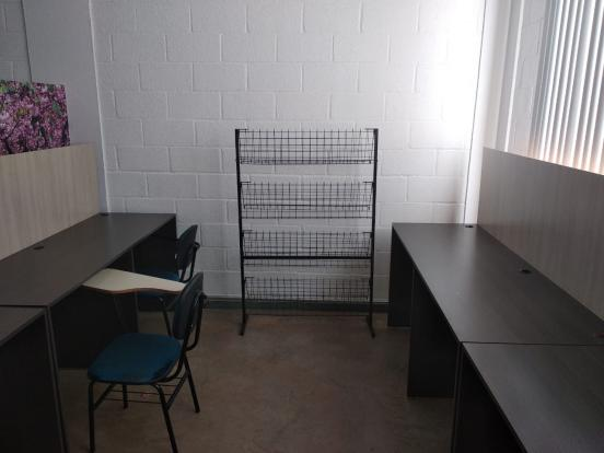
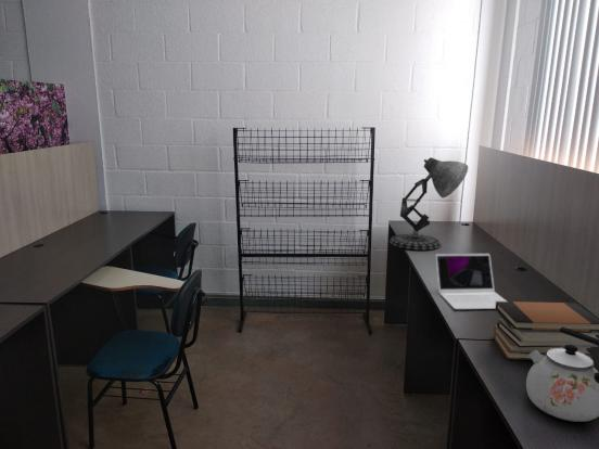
+ kettle [525,328,599,423]
+ desk lamp [388,156,469,252]
+ laptop [434,253,508,310]
+ book stack [493,300,599,361]
